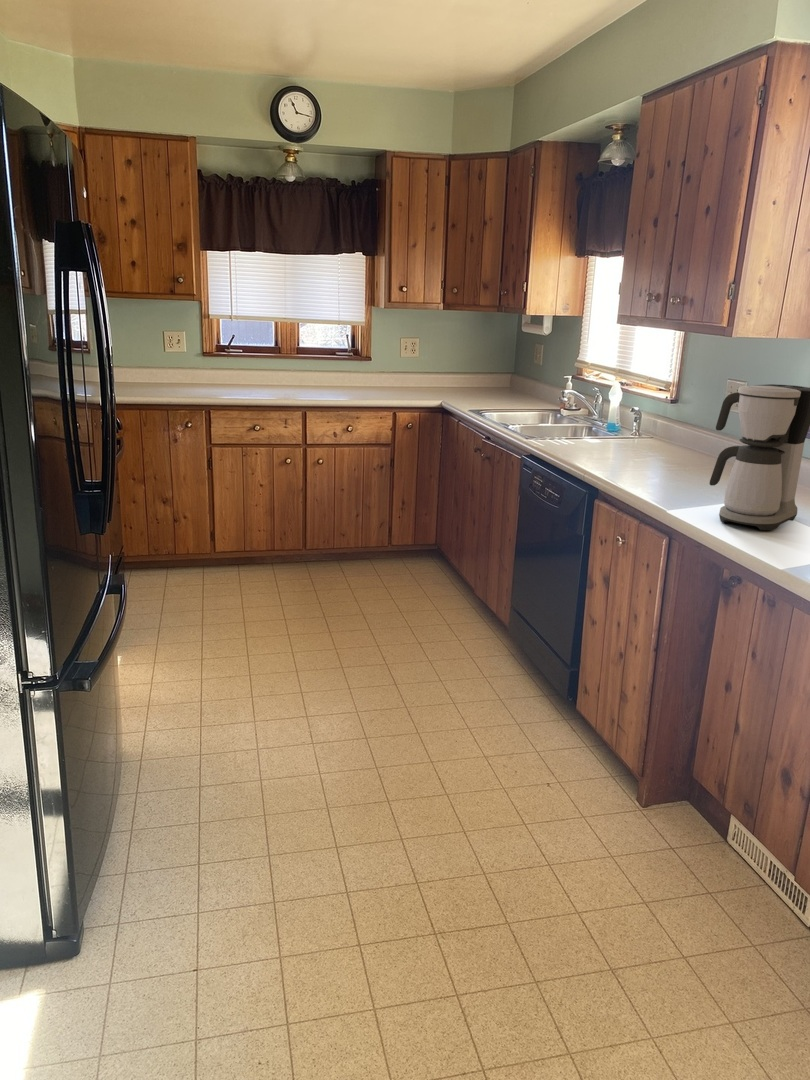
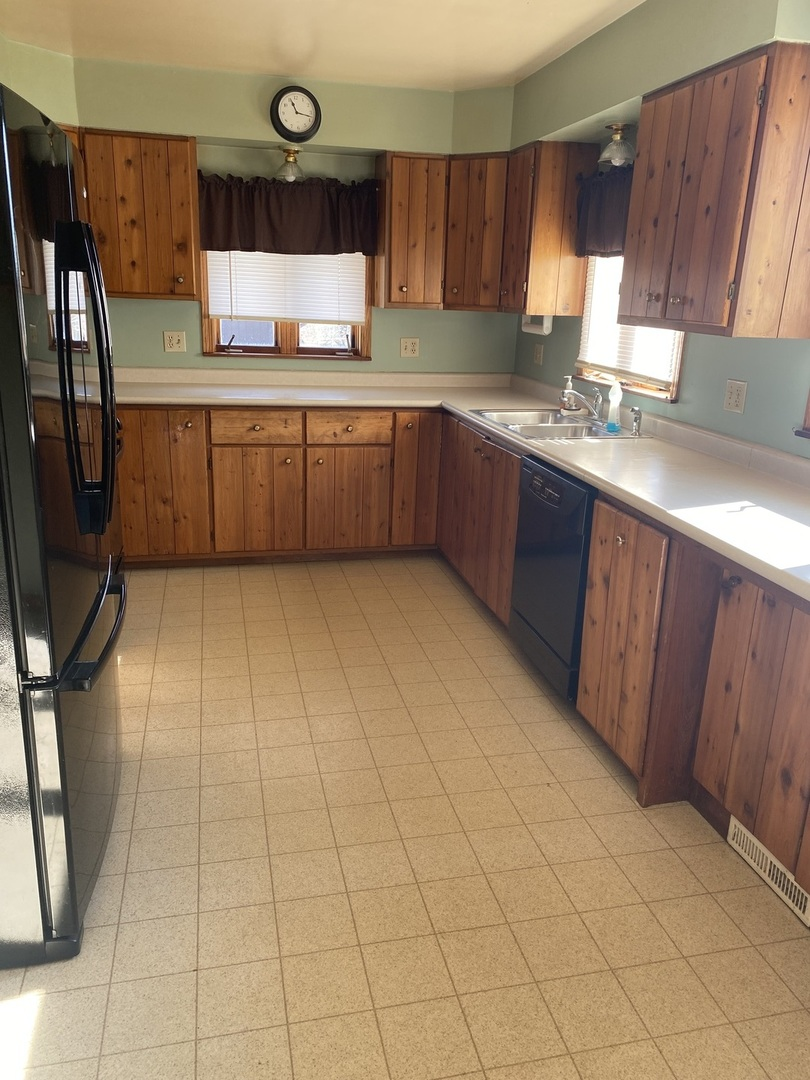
- coffee maker [709,383,810,531]
